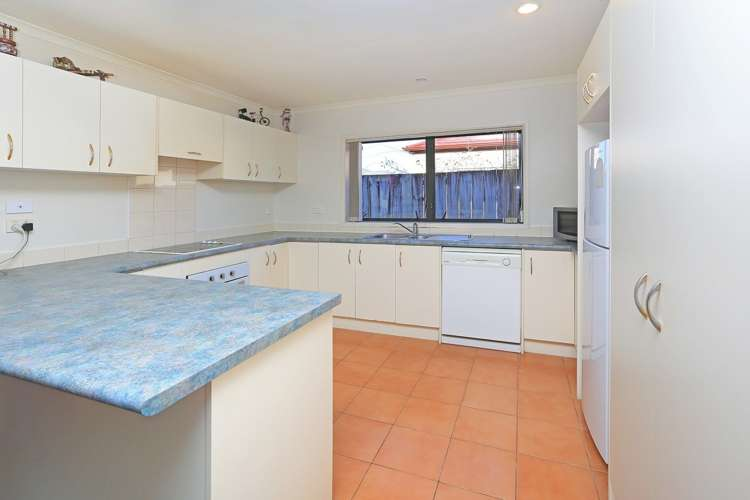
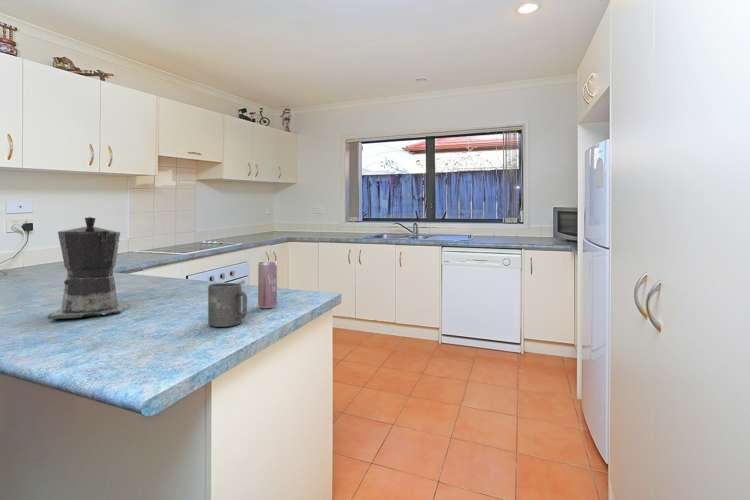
+ coffee maker [47,216,132,320]
+ beverage can [257,260,278,309]
+ mug [207,282,248,328]
